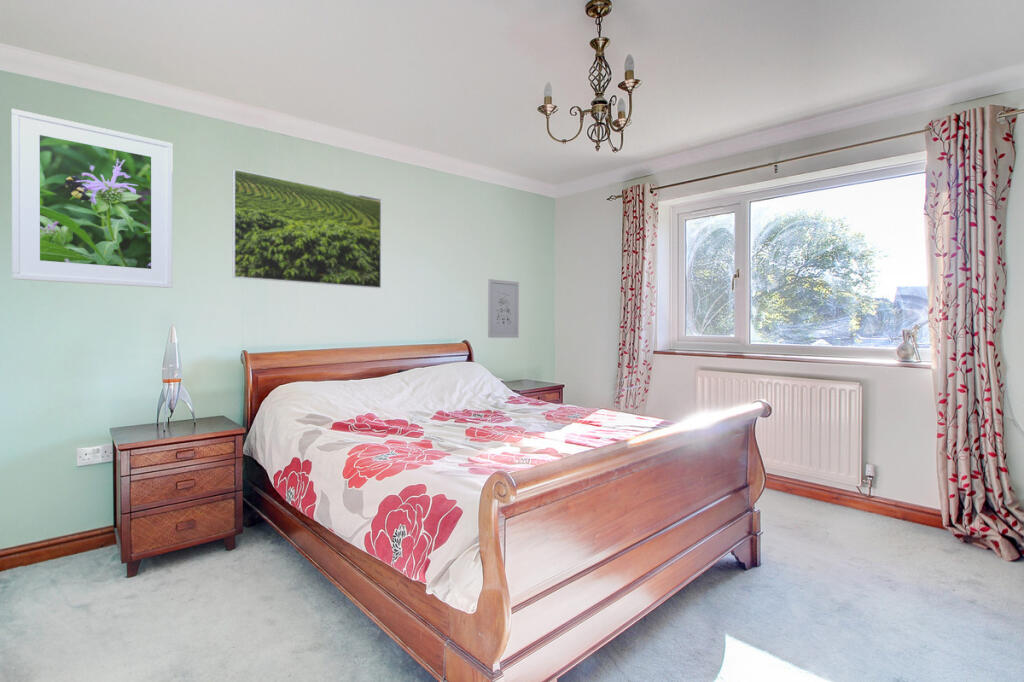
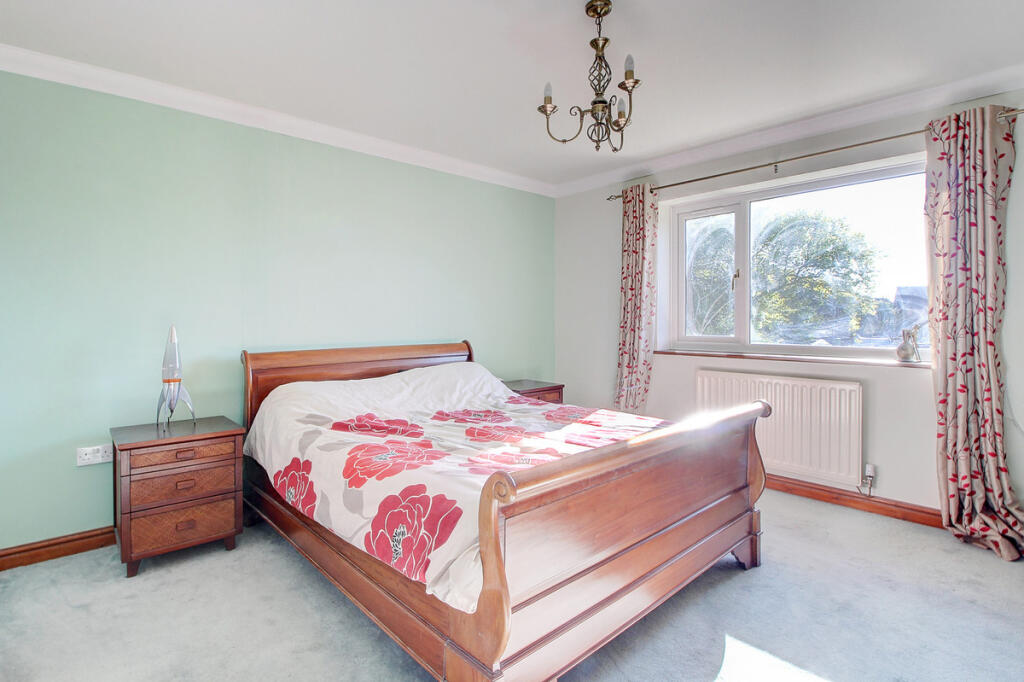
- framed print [11,108,173,289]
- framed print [232,168,382,289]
- wall art [487,278,520,339]
